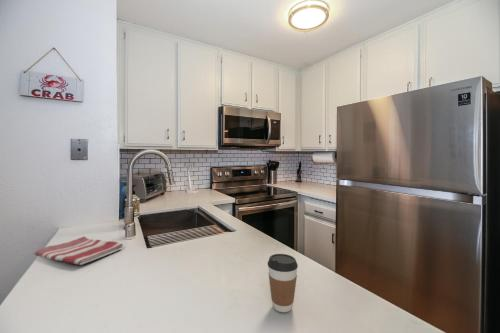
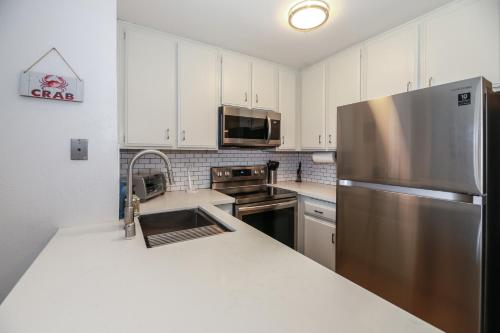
- coffee cup [267,253,299,313]
- dish towel [34,235,124,266]
